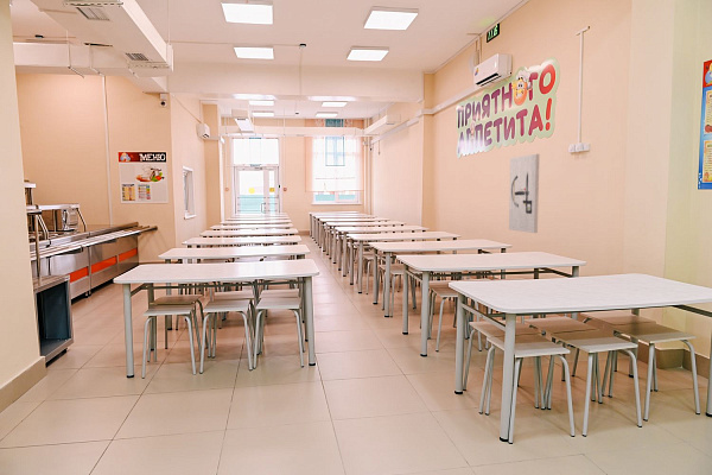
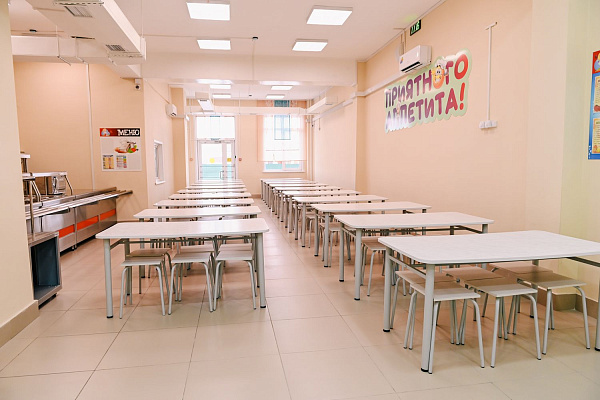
- wall art [508,153,541,234]
